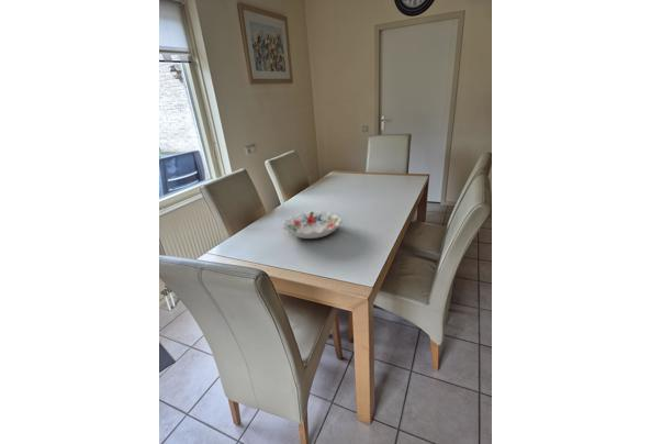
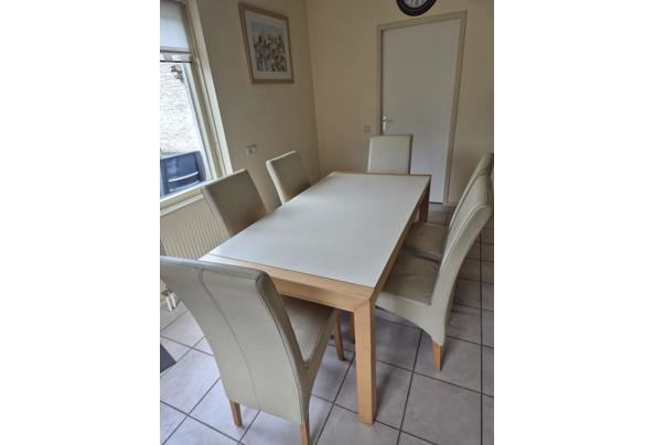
- decorative bowl [282,210,343,240]
